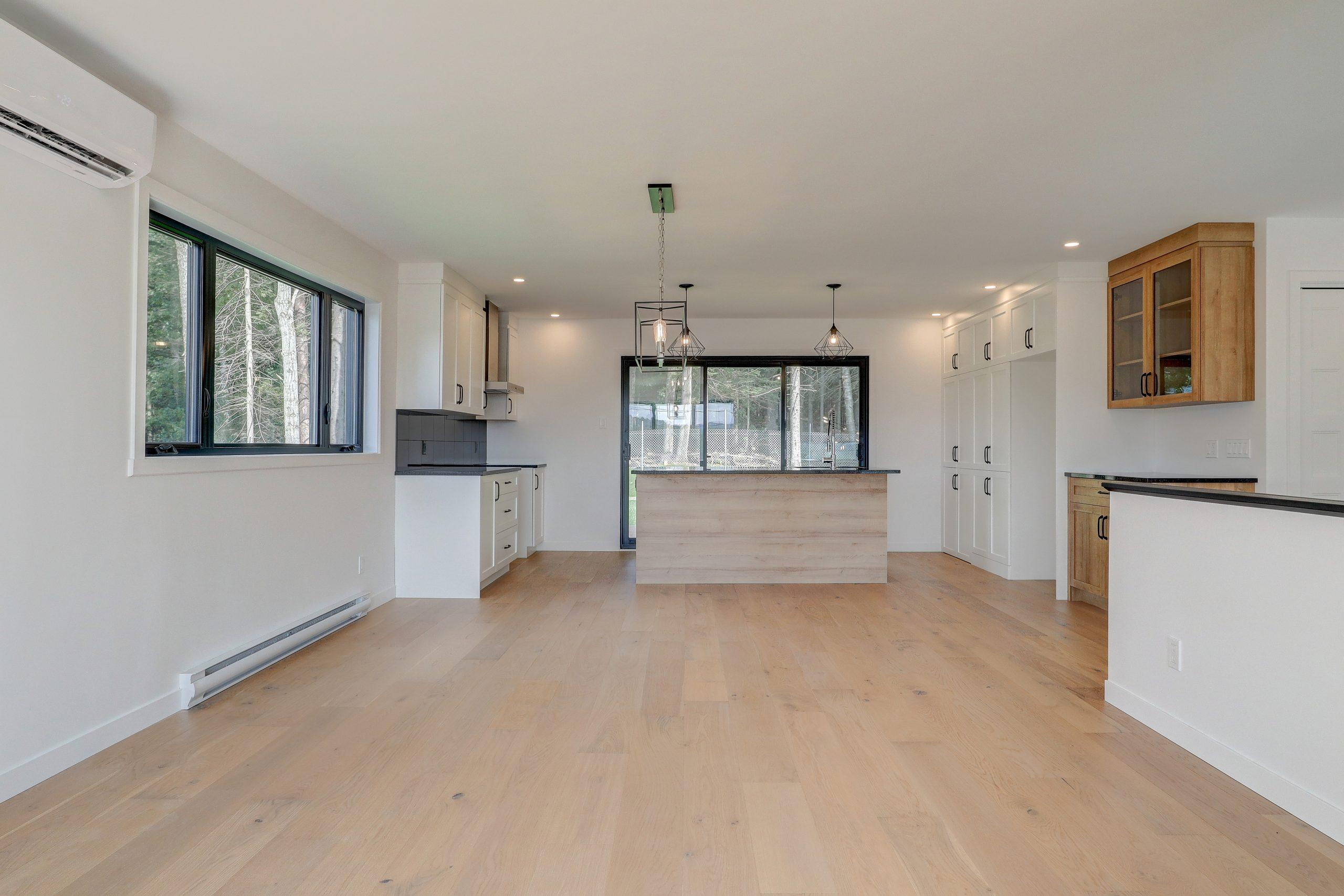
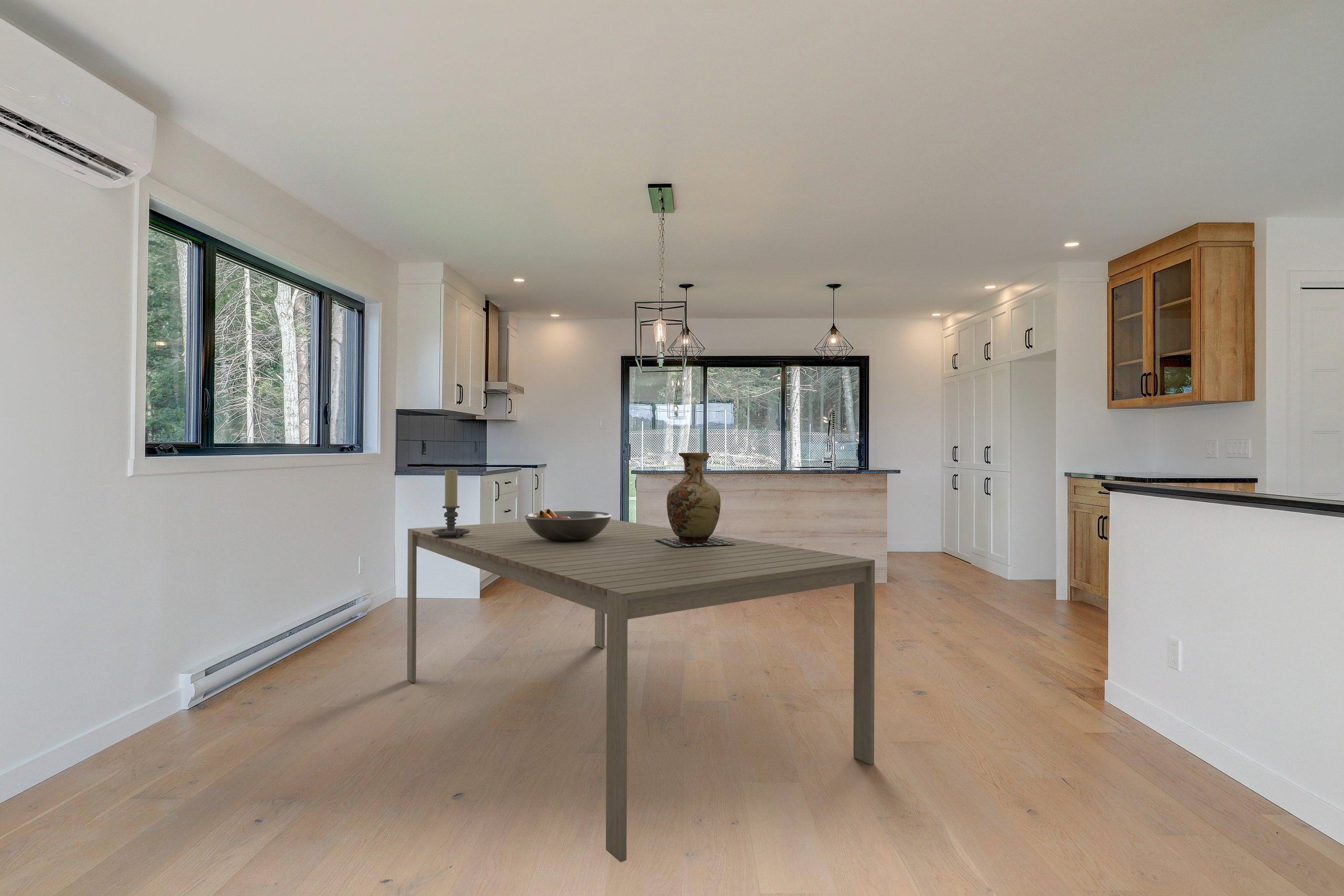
+ vase [654,452,734,546]
+ dining table [406,519,875,863]
+ fruit bowl [524,508,612,542]
+ candle holder [432,468,470,538]
